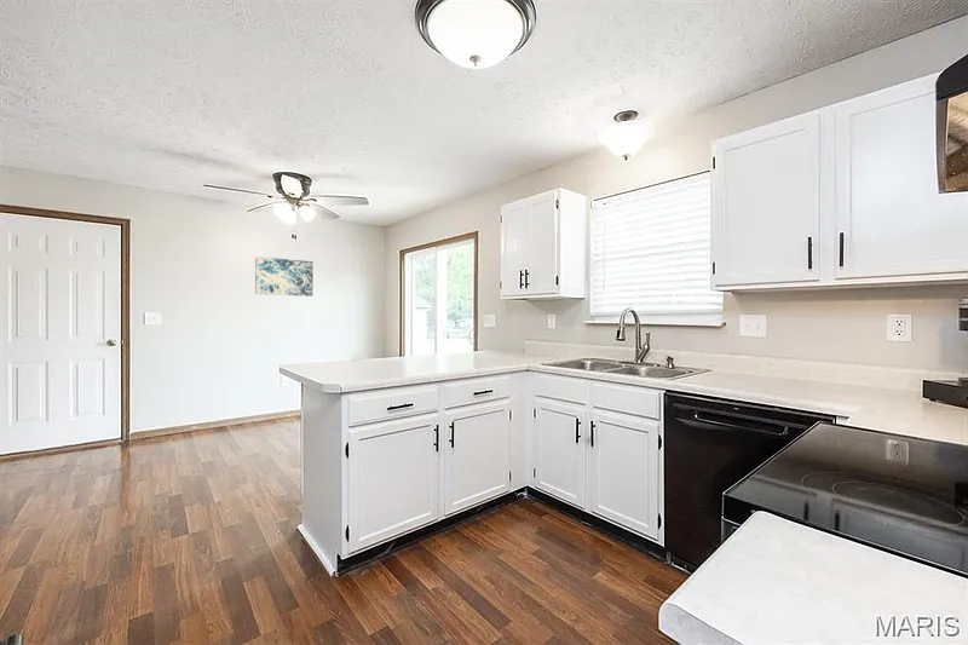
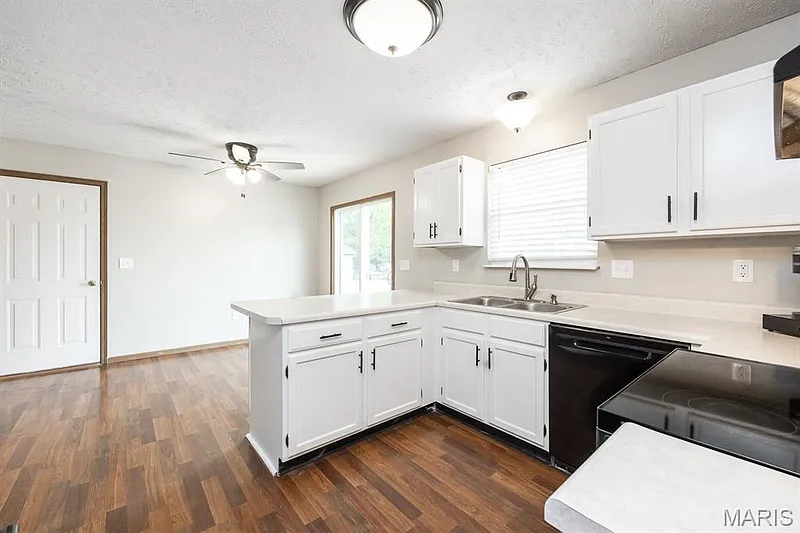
- wall art [254,255,315,298]
